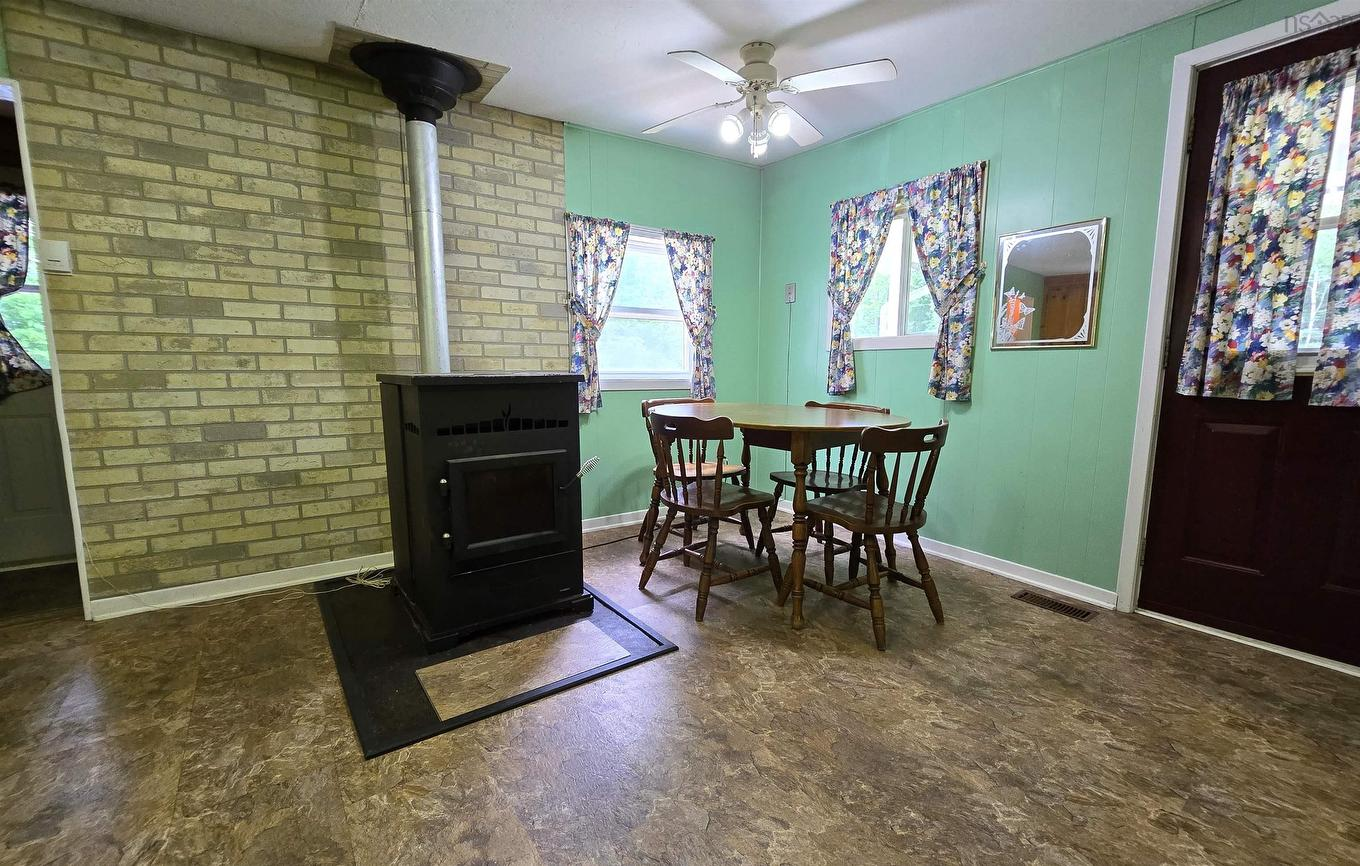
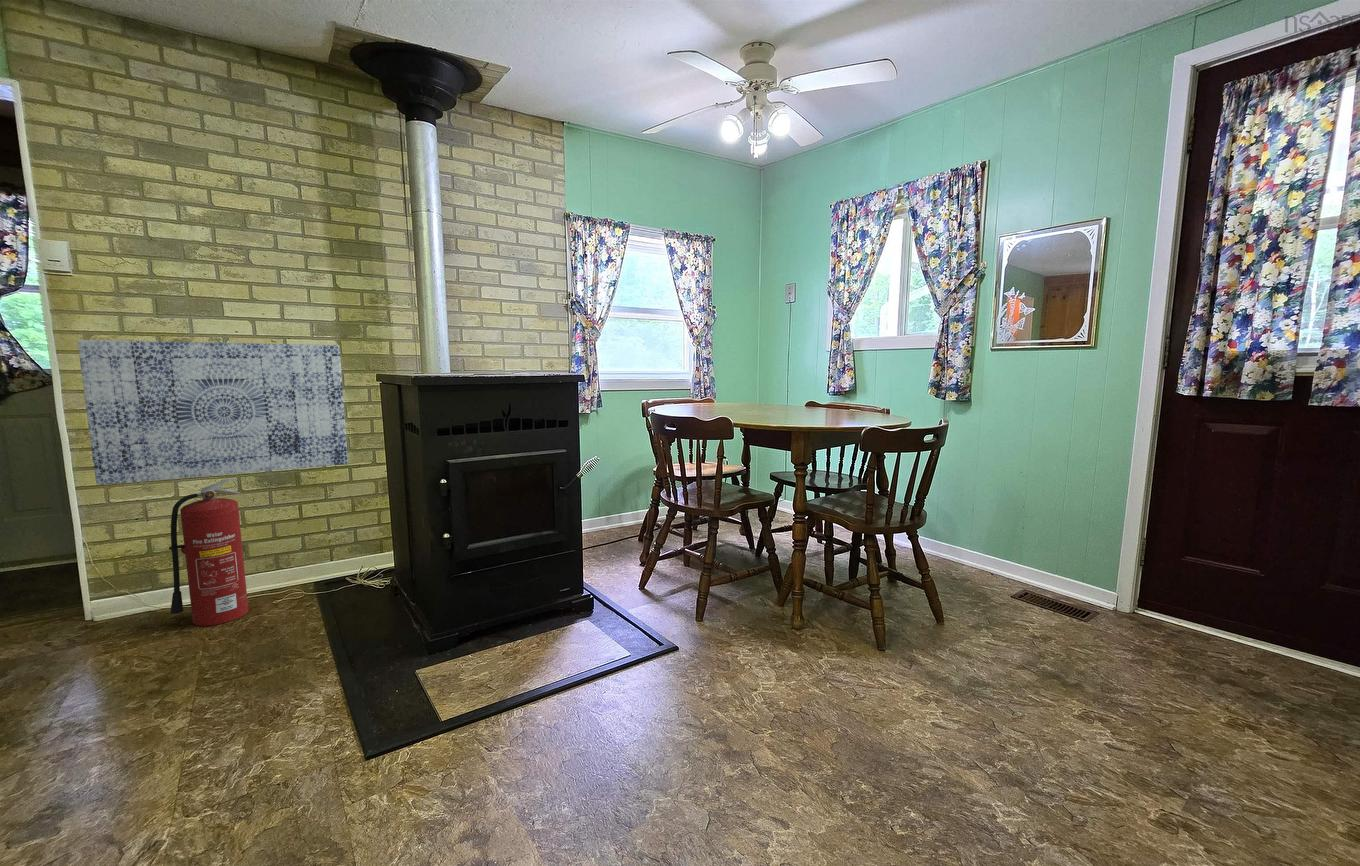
+ fire extinguisher [168,478,249,627]
+ wall art [77,339,349,486]
